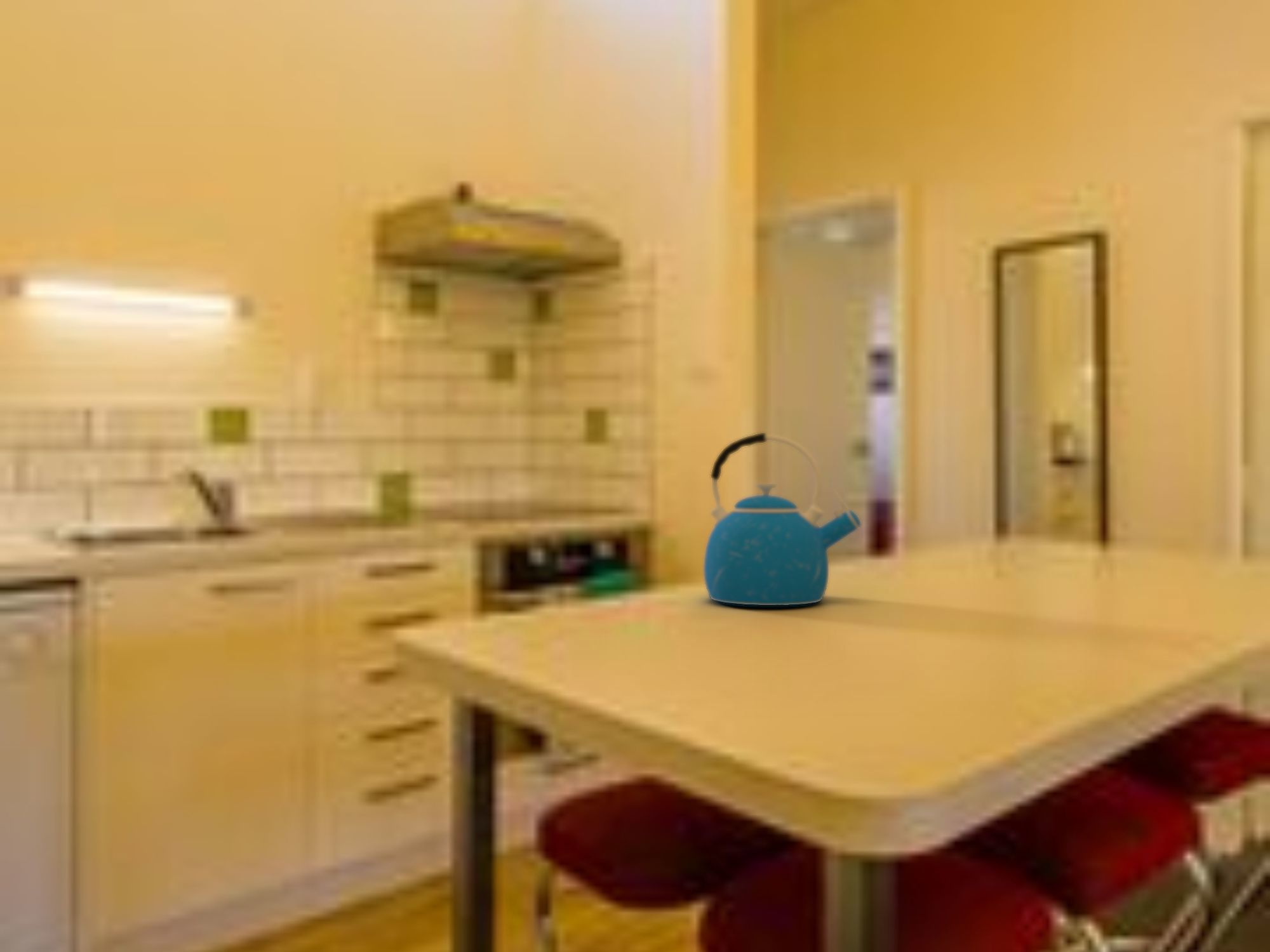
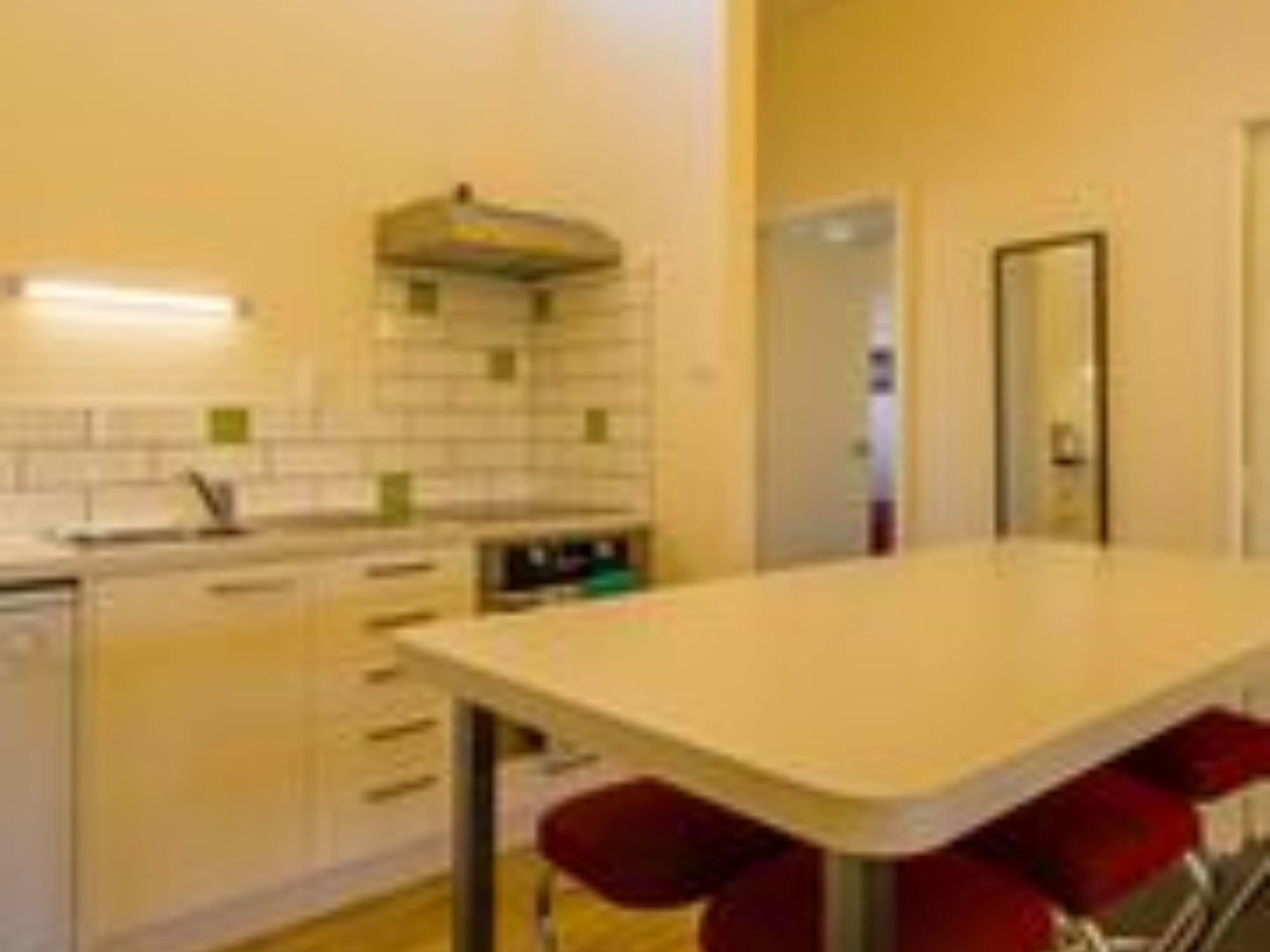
- kettle [703,432,861,606]
